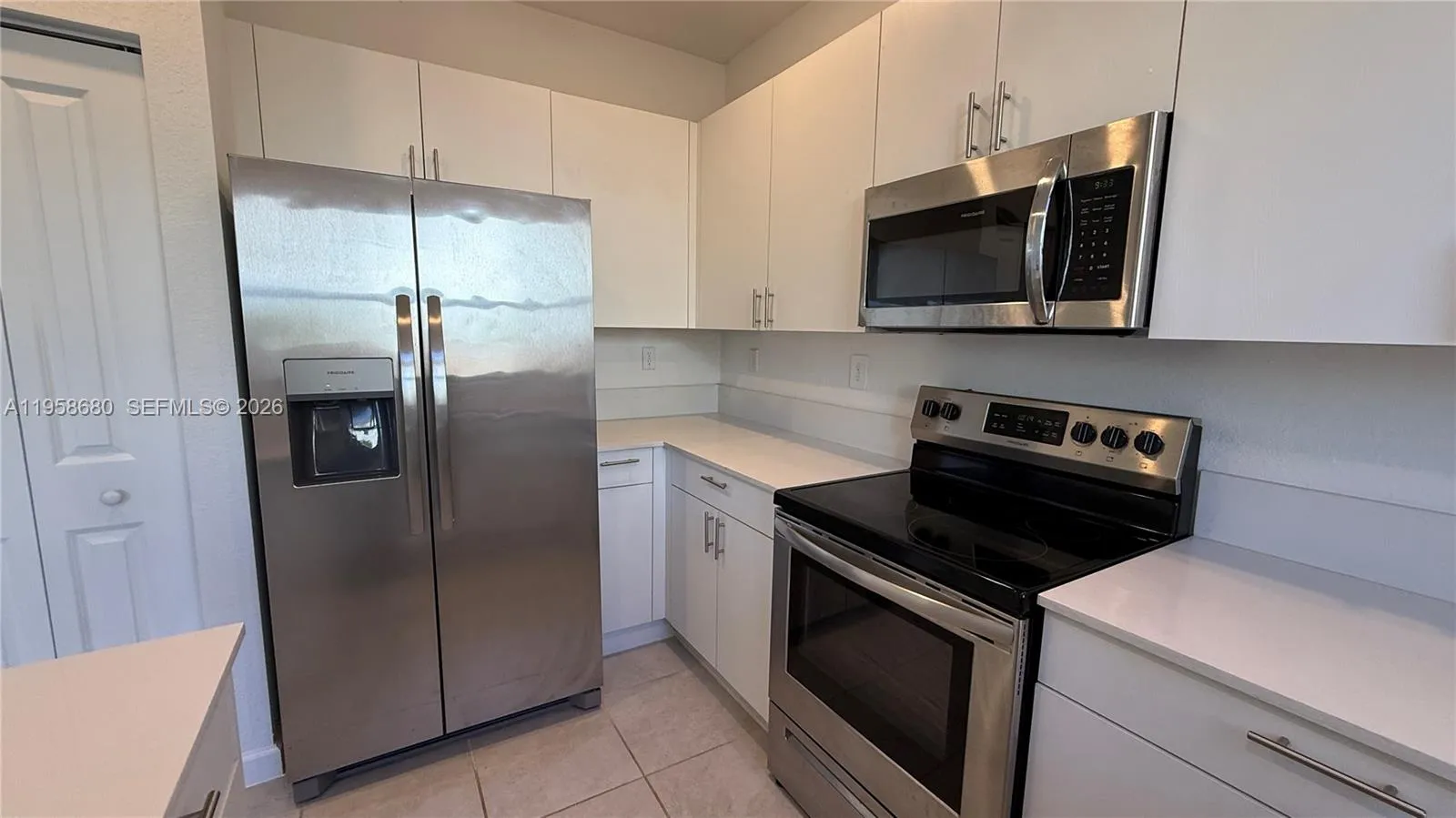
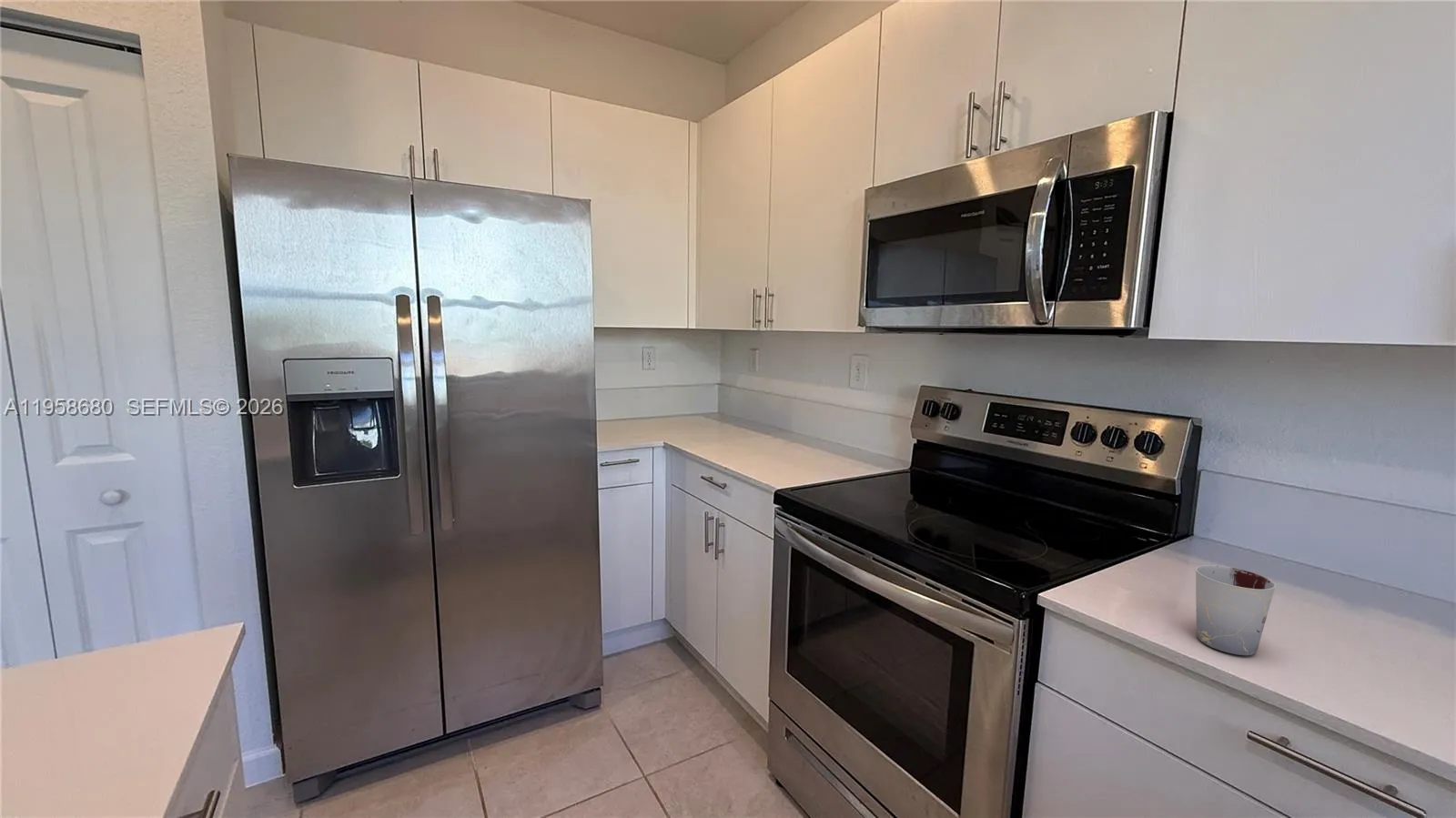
+ cup [1195,564,1277,656]
